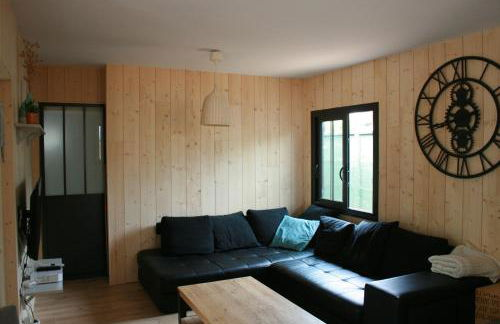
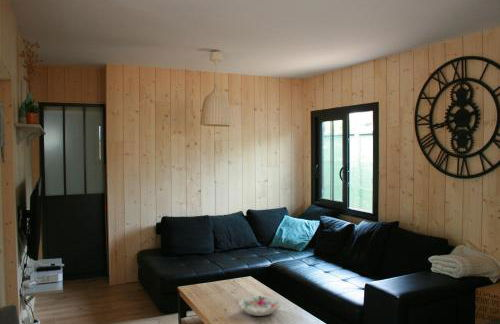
+ decorative bowl [238,294,281,317]
